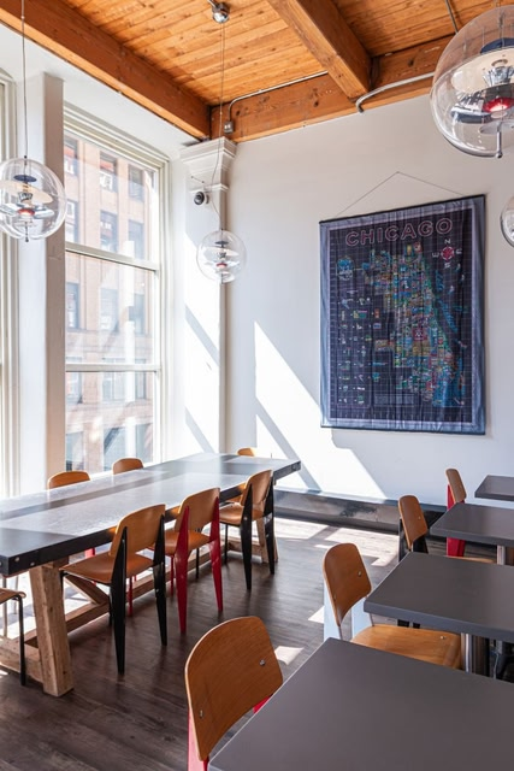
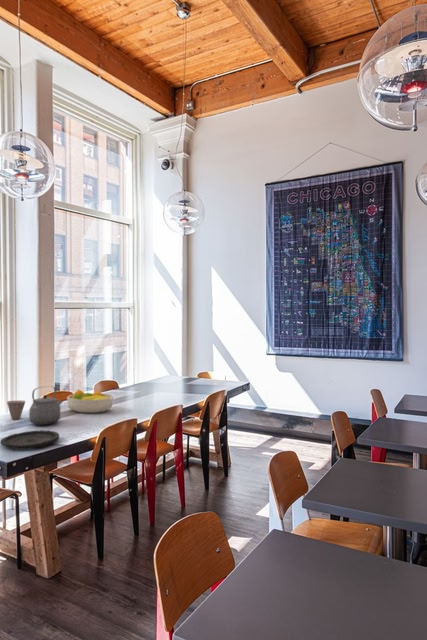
+ tea kettle [28,385,64,426]
+ cup [6,399,26,420]
+ fruit bowl [66,388,114,414]
+ plate [0,429,60,449]
